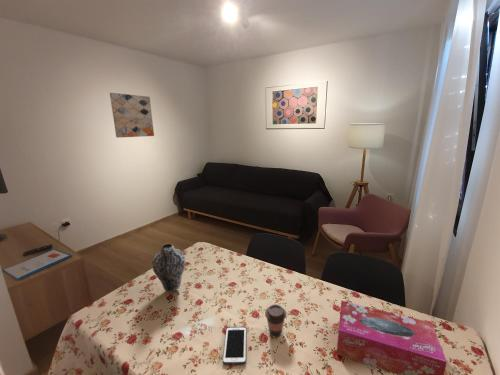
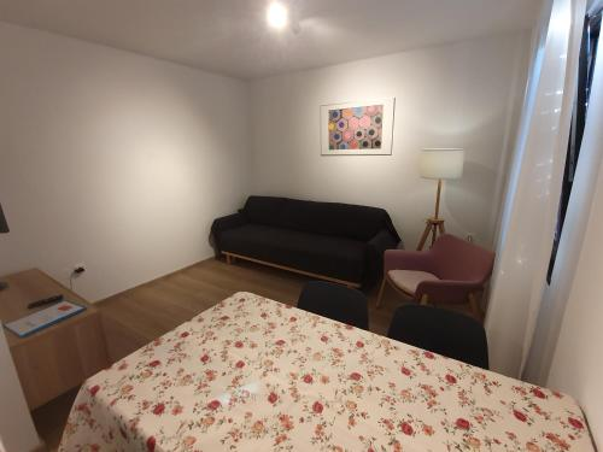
- cell phone [222,326,247,366]
- ceramic jug [151,243,186,292]
- wall art [109,92,155,139]
- tissue box [336,299,448,375]
- coffee cup [264,304,287,338]
